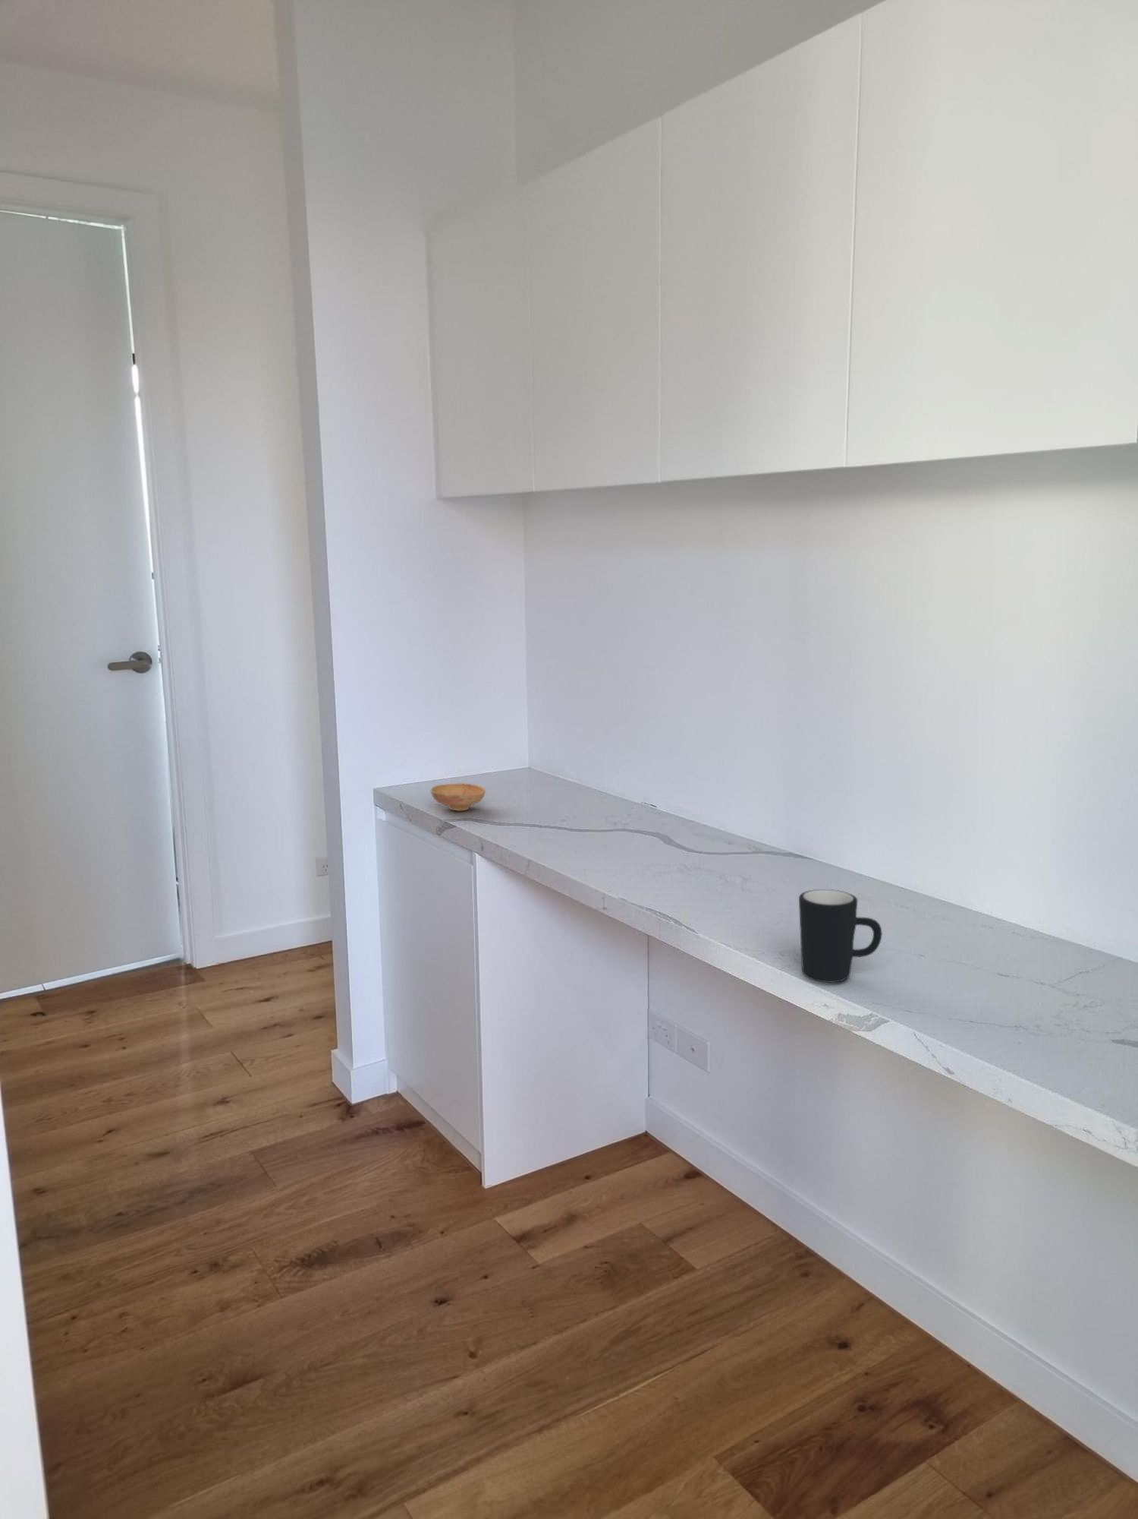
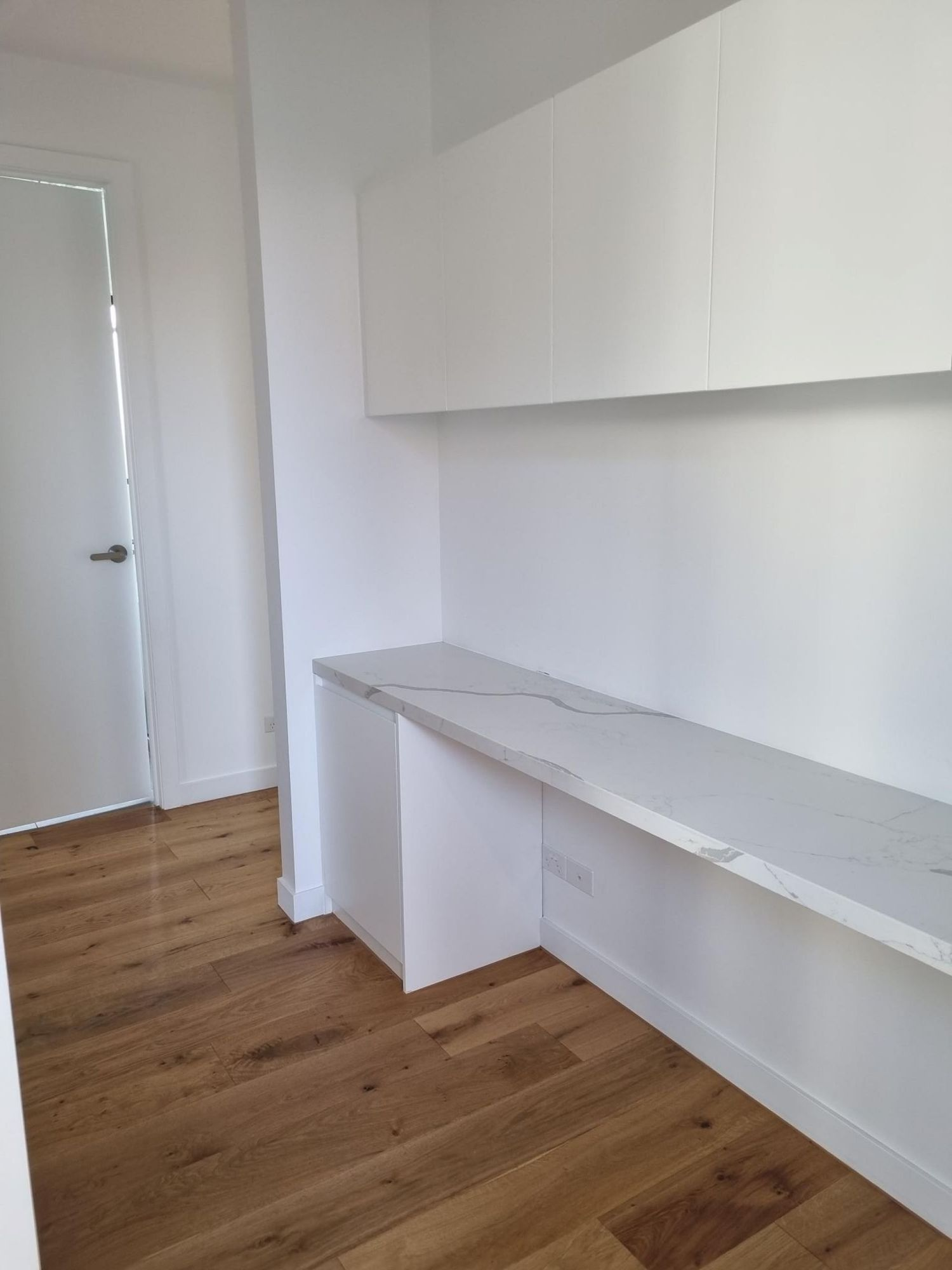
- mug [799,889,883,983]
- bowl [430,783,487,812]
